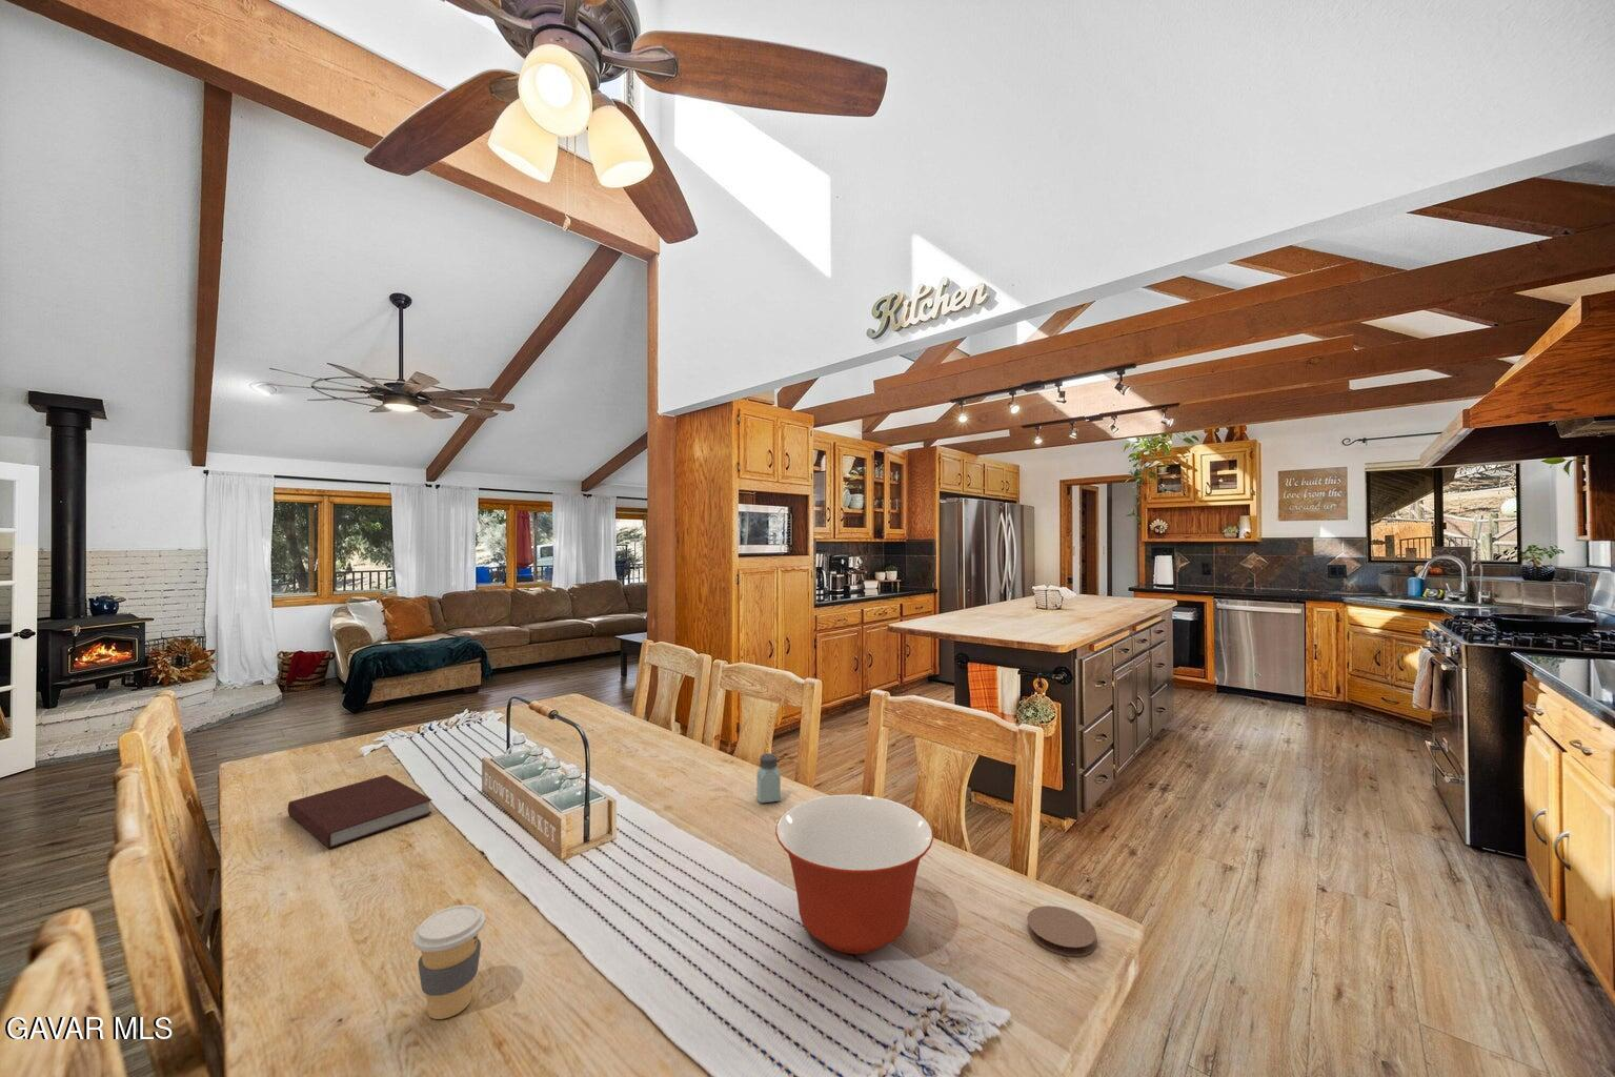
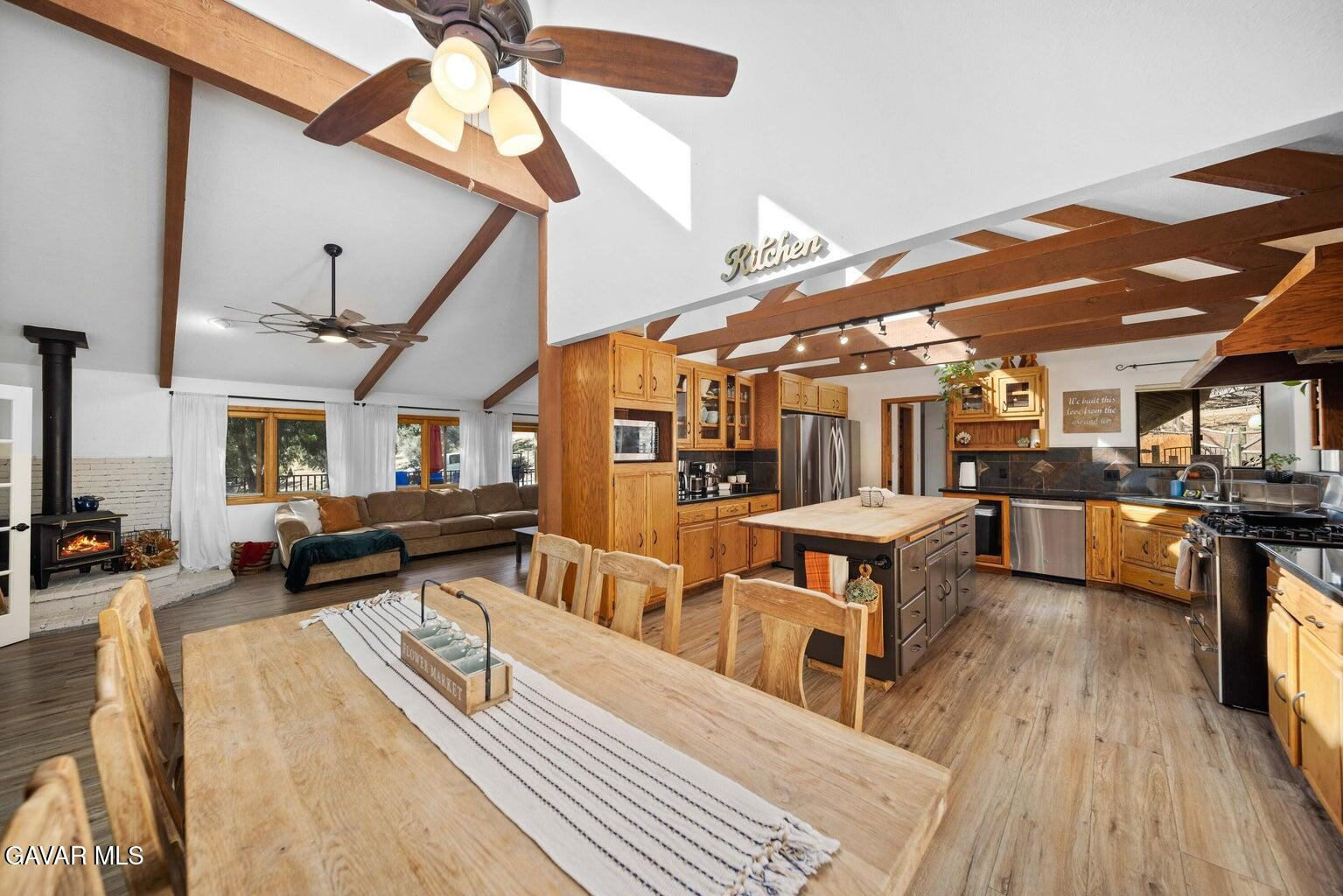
- coffee cup [411,905,486,1021]
- mixing bowl [774,795,934,956]
- notebook [287,774,433,850]
- coaster [1026,905,1098,957]
- saltshaker [755,754,782,804]
